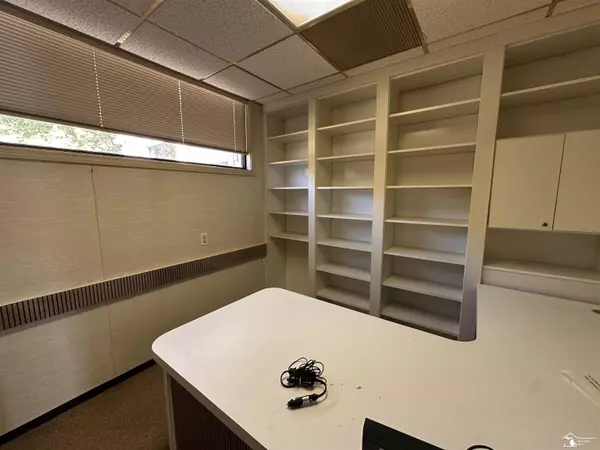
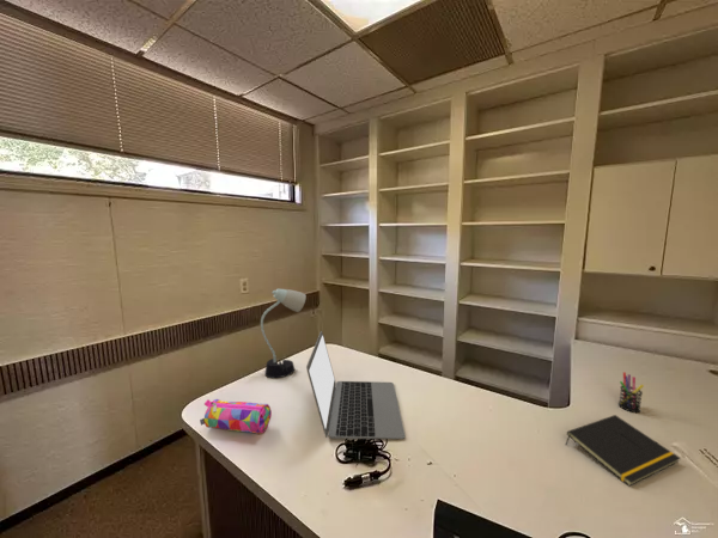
+ desk lamp [260,288,308,379]
+ notepad [565,414,682,487]
+ pen holder [617,371,645,414]
+ laptop [305,330,407,440]
+ pencil case [199,398,273,434]
